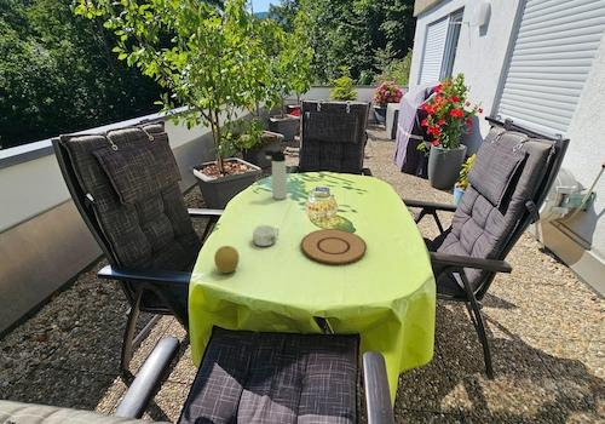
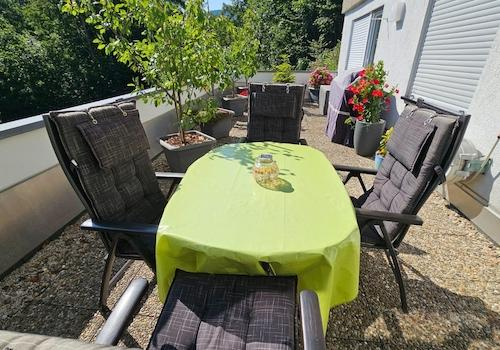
- plate [300,228,368,265]
- thermos bottle [263,149,288,201]
- fruit [213,245,240,275]
- mug [252,224,280,247]
